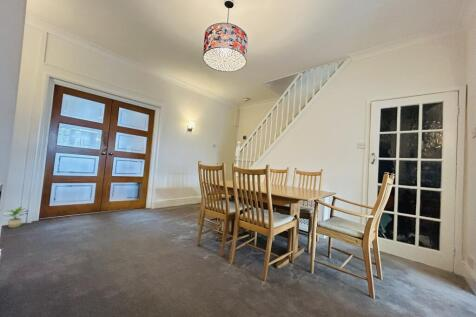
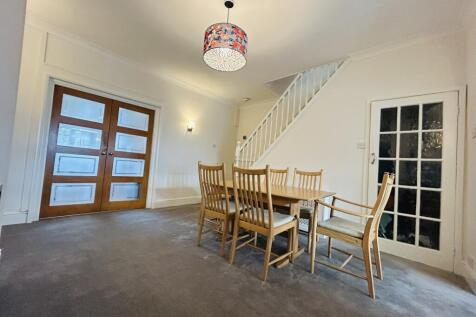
- potted plant [4,205,29,229]
